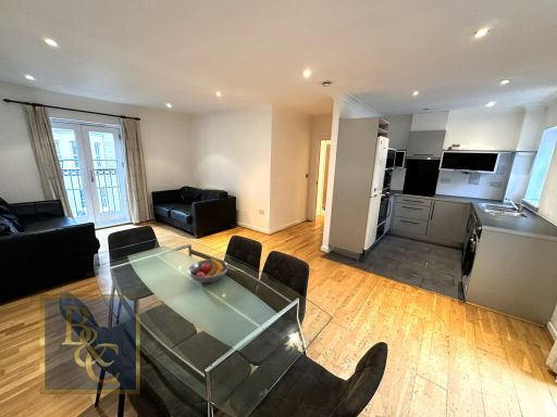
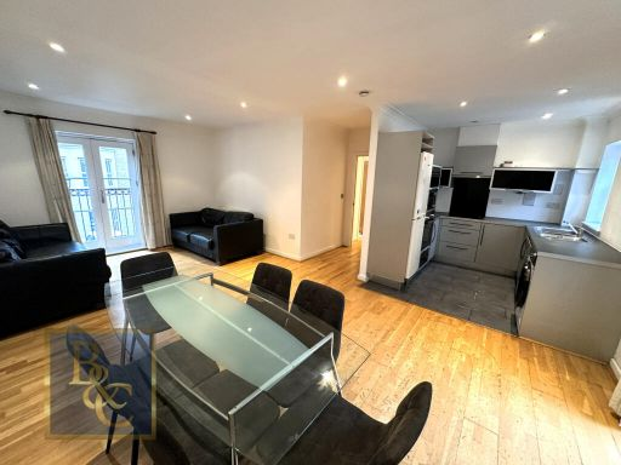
- fruit bowl [187,257,230,283]
